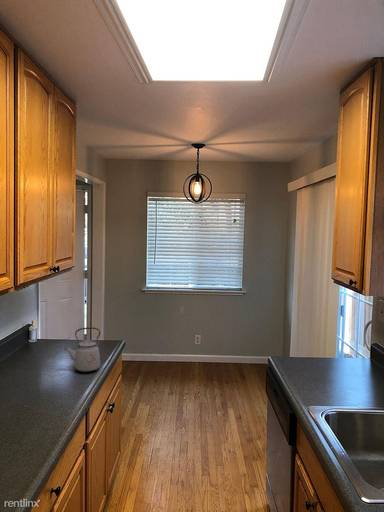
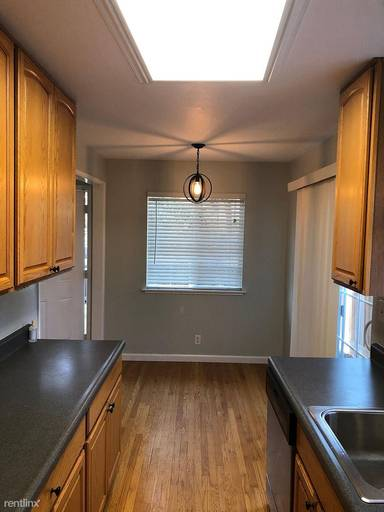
- kettle [63,326,101,373]
